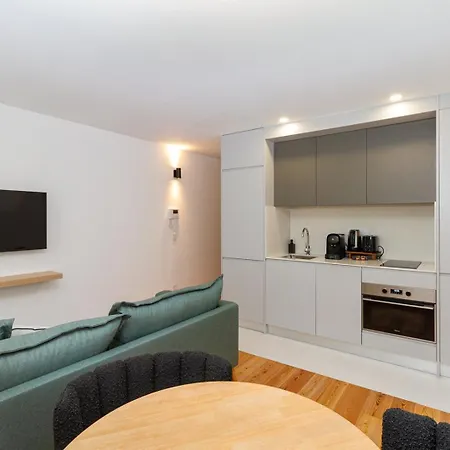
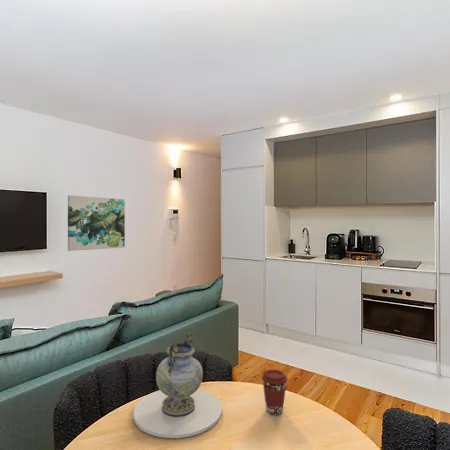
+ decorative vase [132,332,223,439]
+ wall art [67,194,126,252]
+ coffee cup [261,369,288,416]
